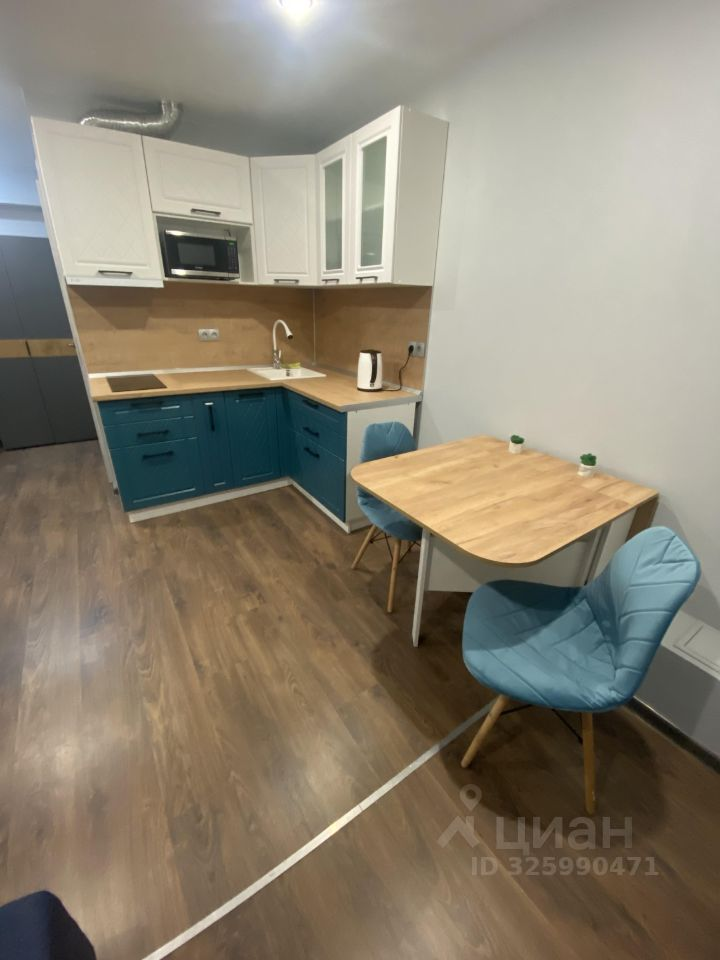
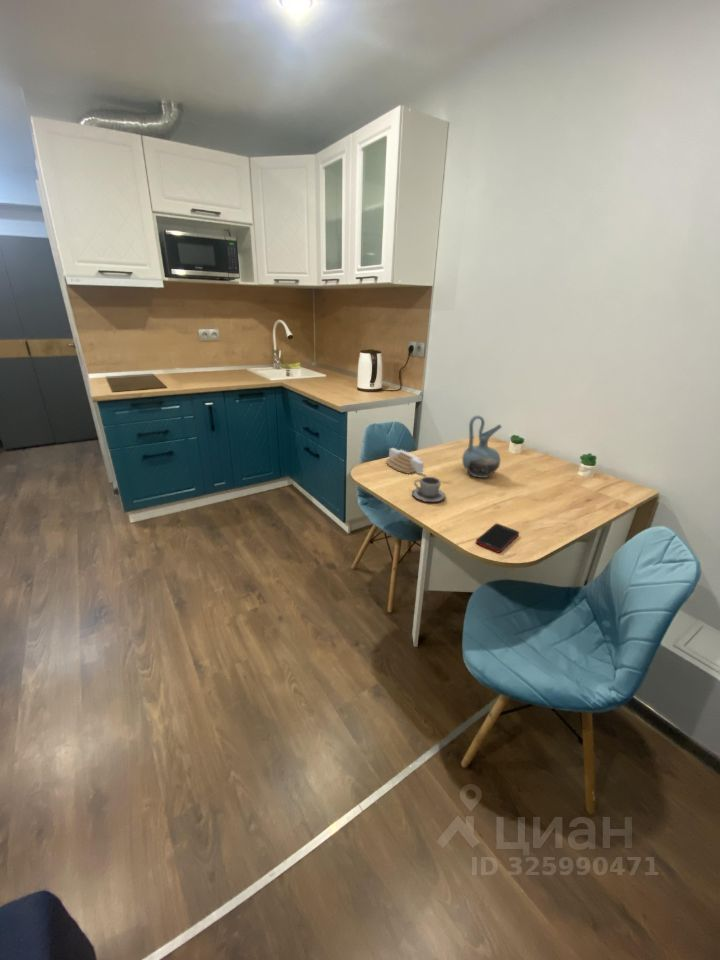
+ architectural model [385,447,425,475]
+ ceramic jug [461,414,503,479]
+ cup [411,476,447,503]
+ cell phone [475,523,520,554]
